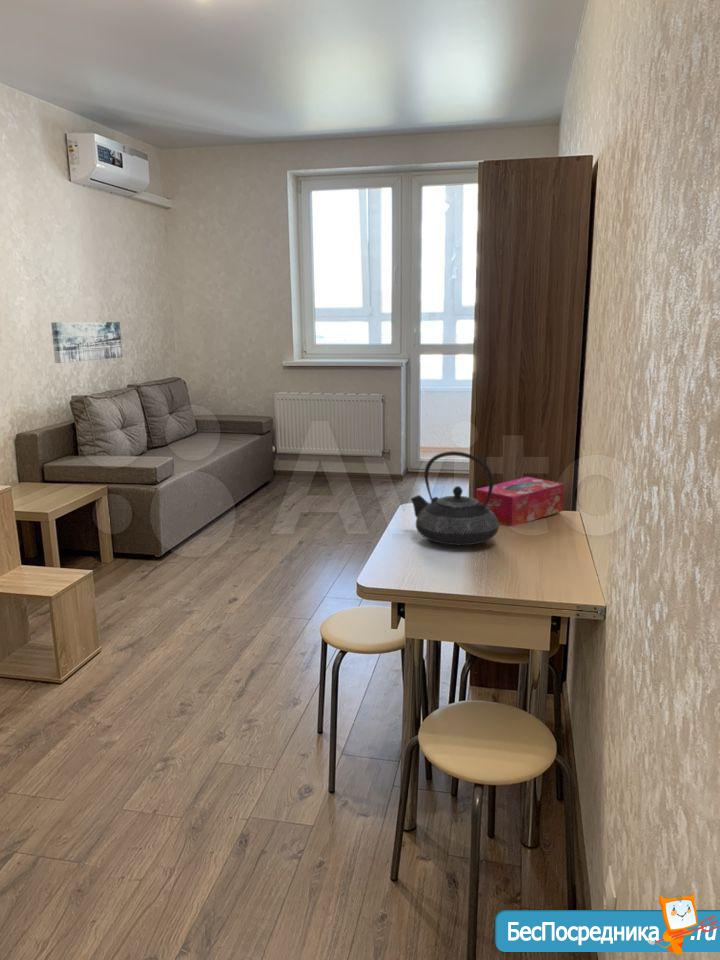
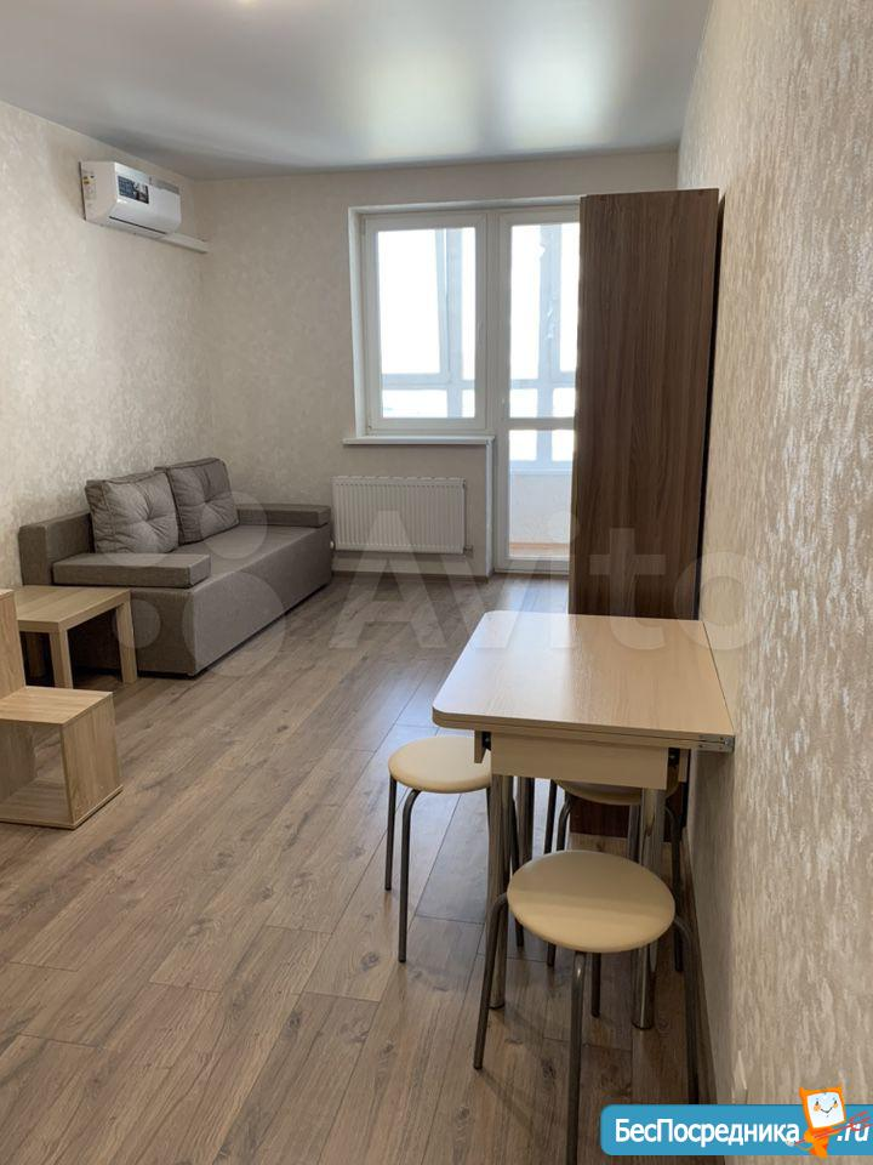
- teapot [410,450,500,546]
- tissue box [475,476,565,527]
- wall art [50,321,123,364]
